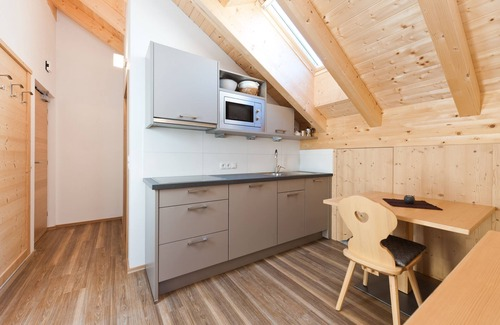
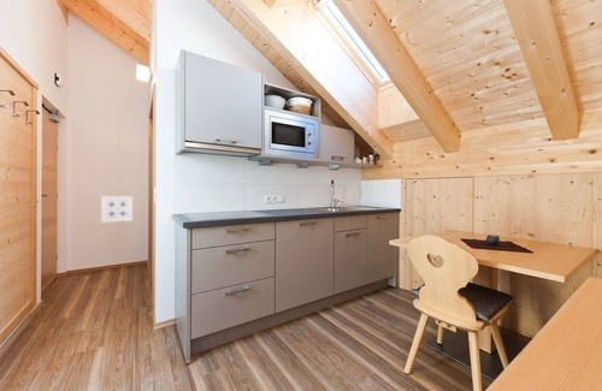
+ wall art [100,195,134,224]
